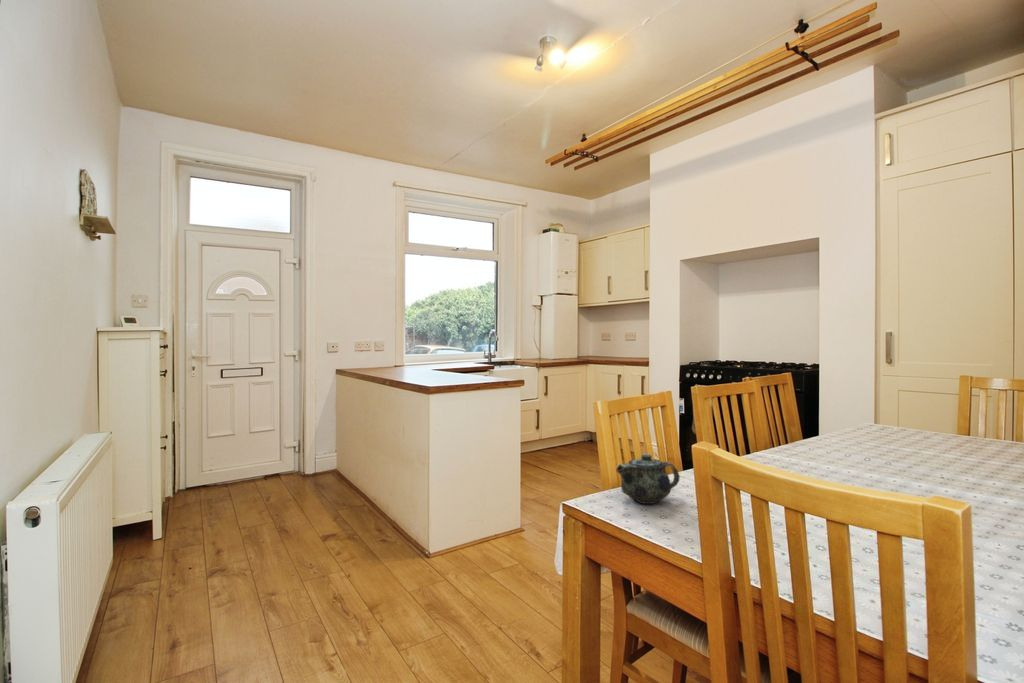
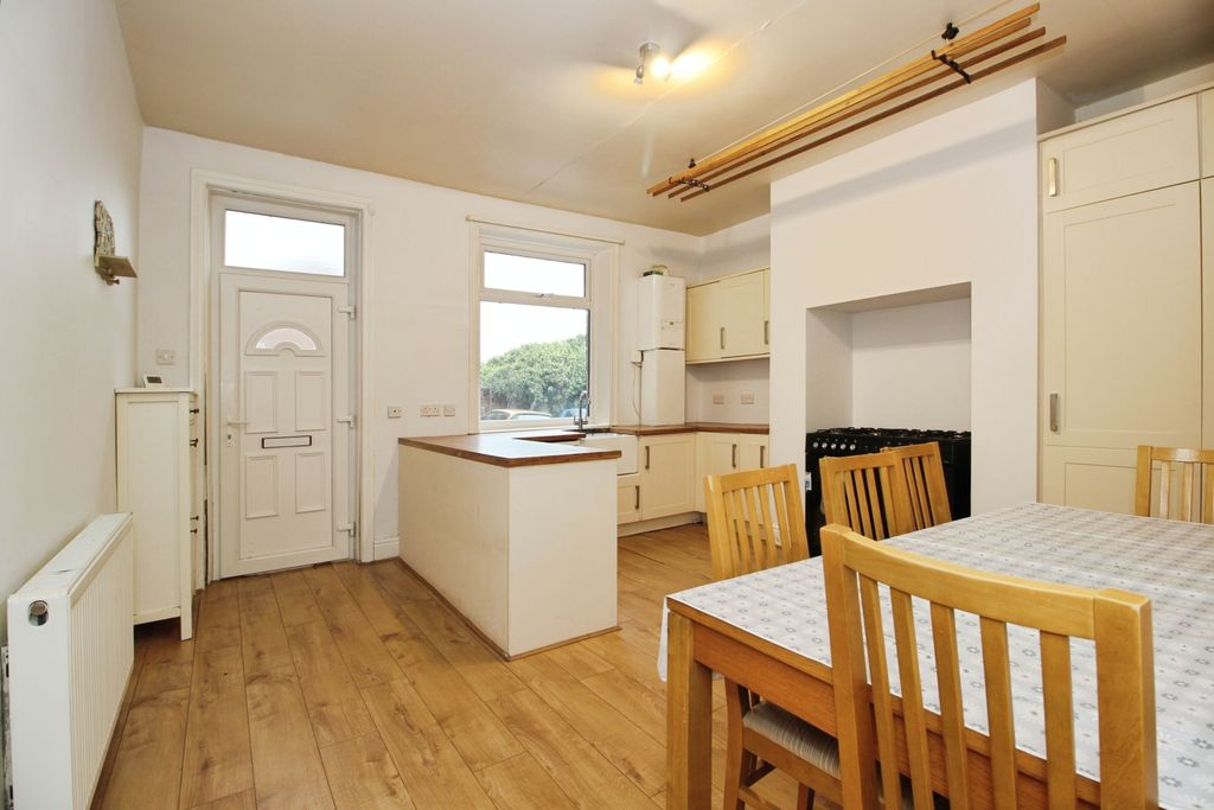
- chinaware [615,453,681,505]
